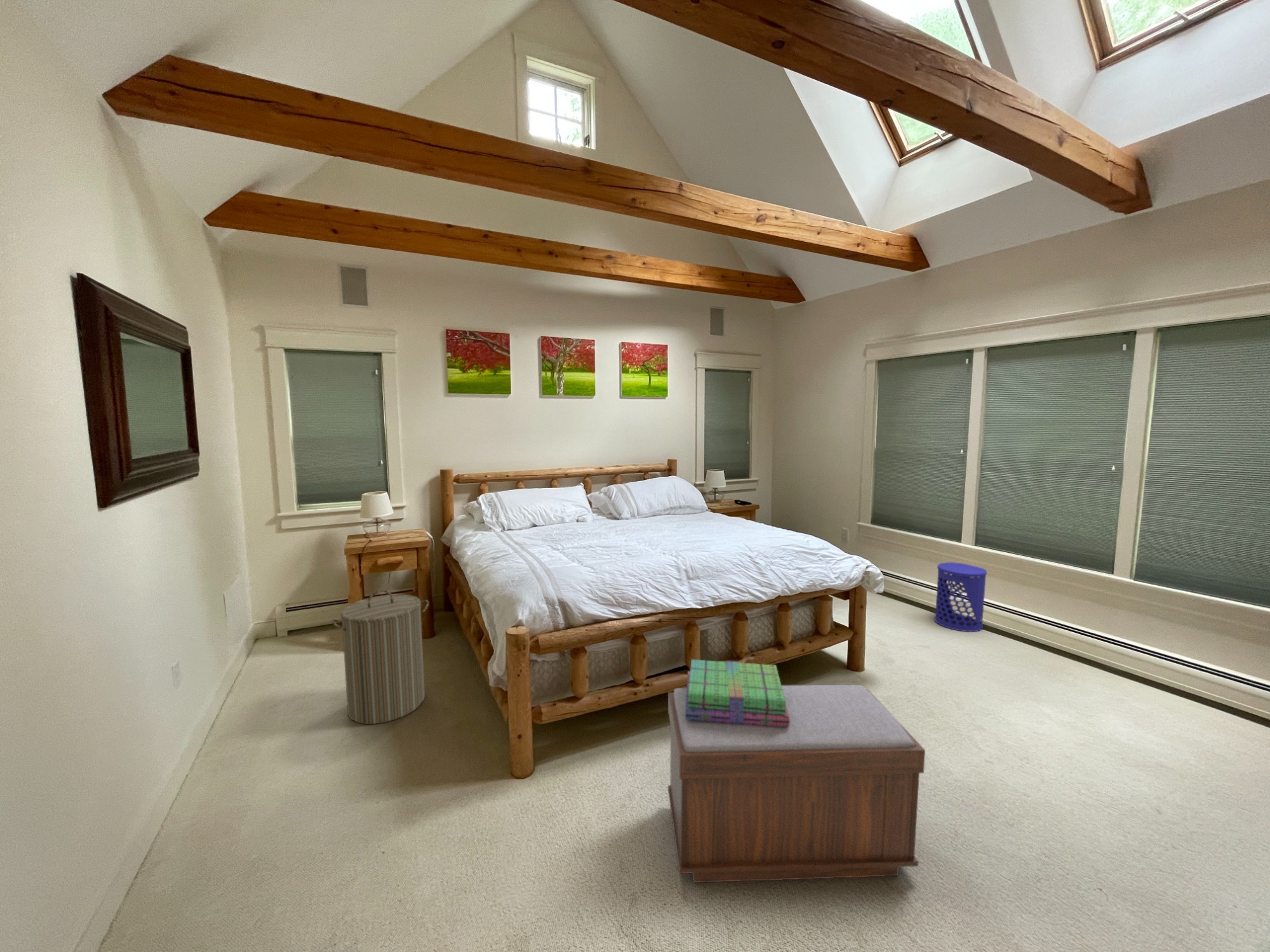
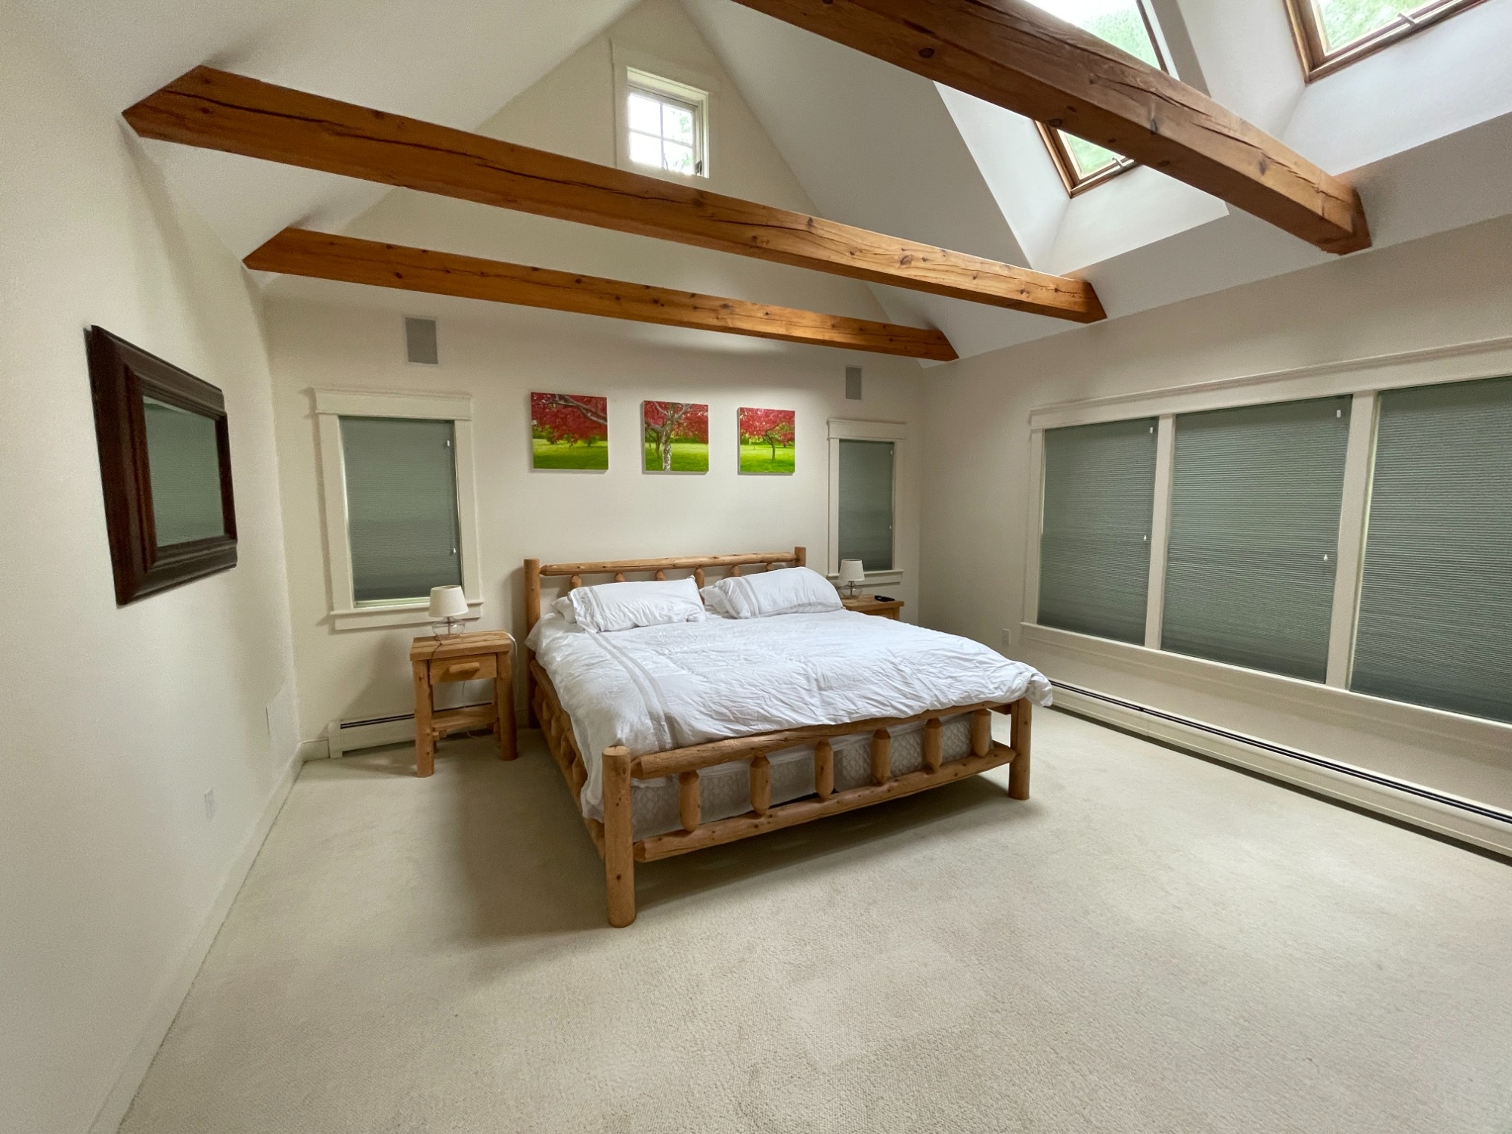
- laundry hamper [330,589,429,725]
- waste bin [933,562,987,632]
- bench [667,684,926,883]
- stack of books [686,659,790,727]
